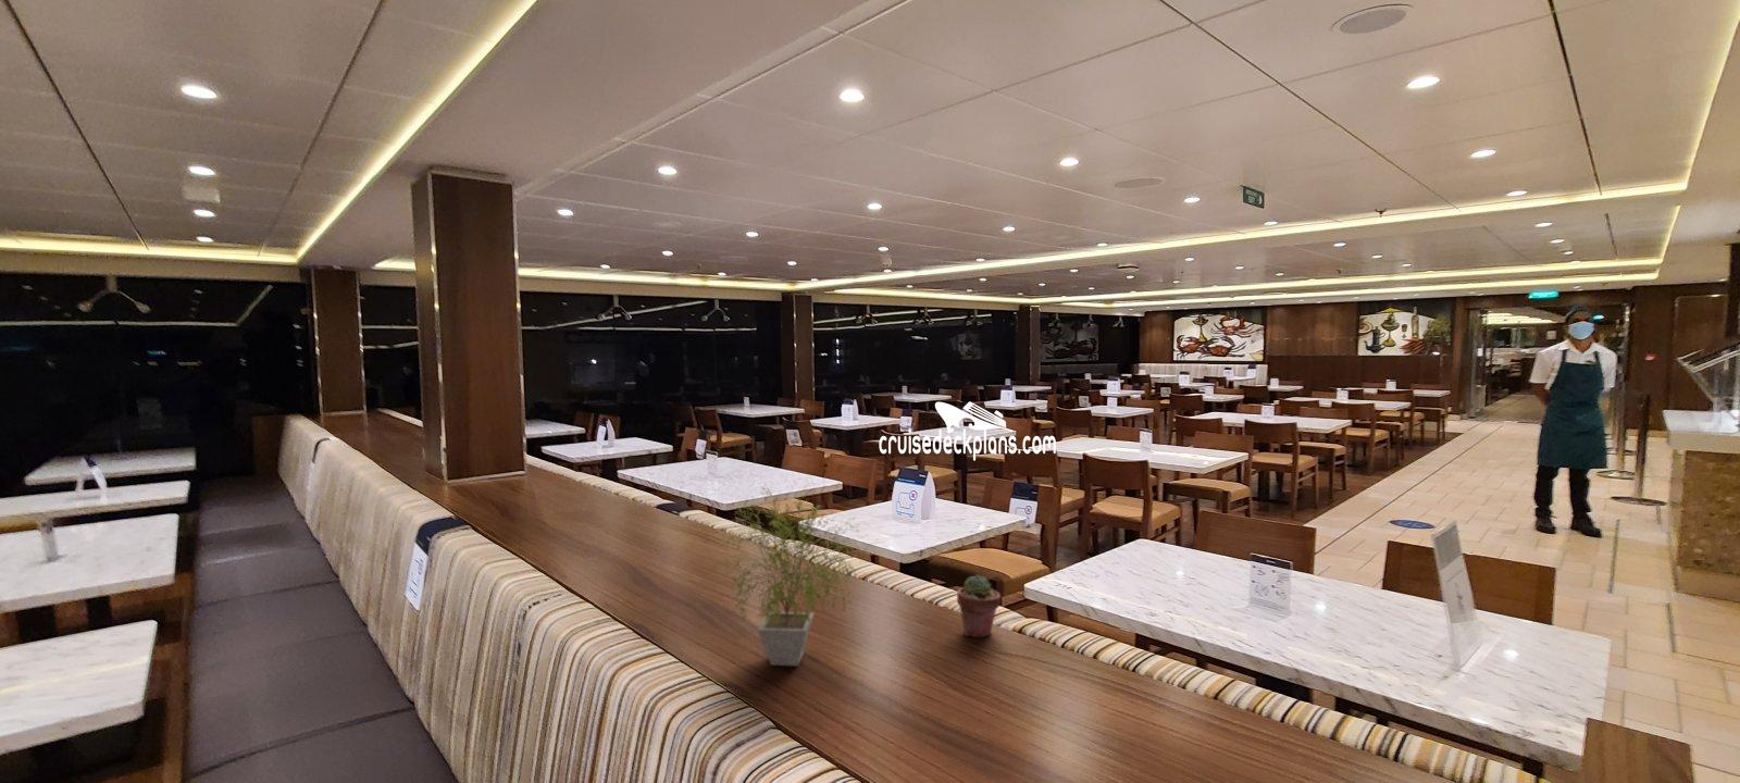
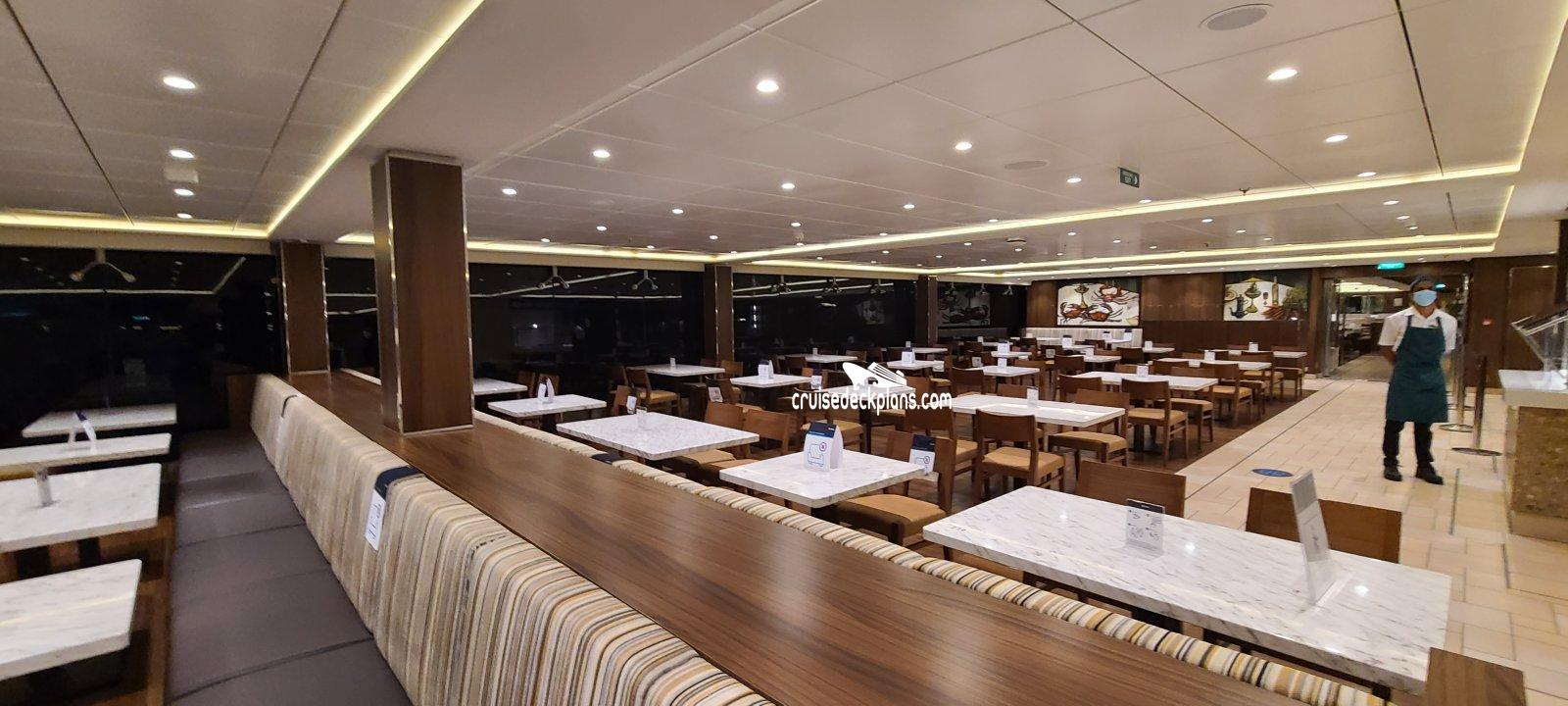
- potted succulent [955,573,1002,639]
- potted plant [710,480,873,667]
